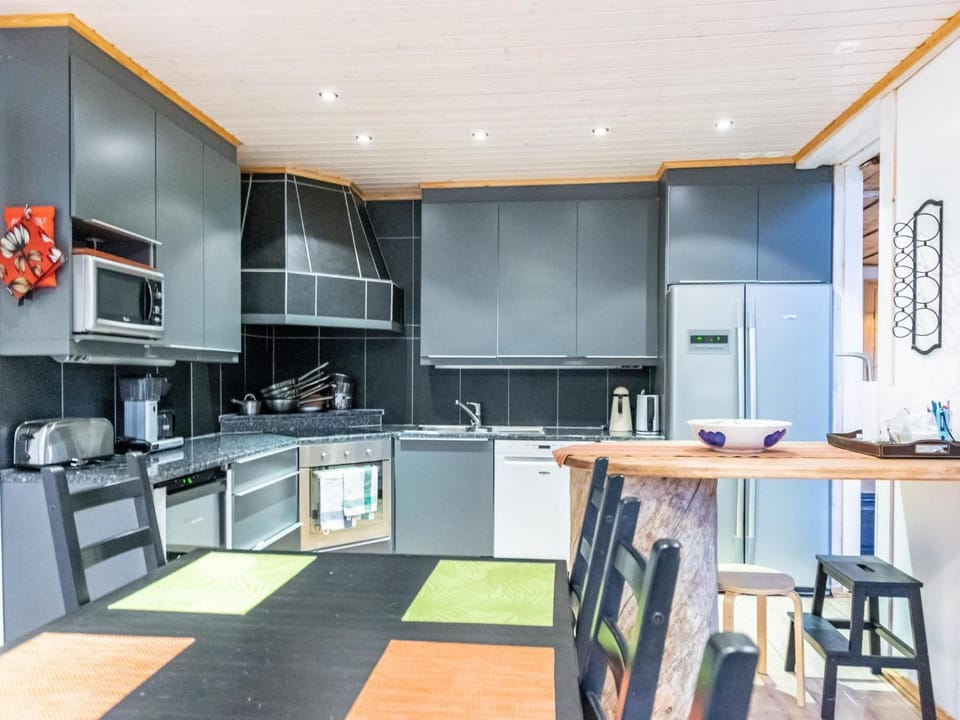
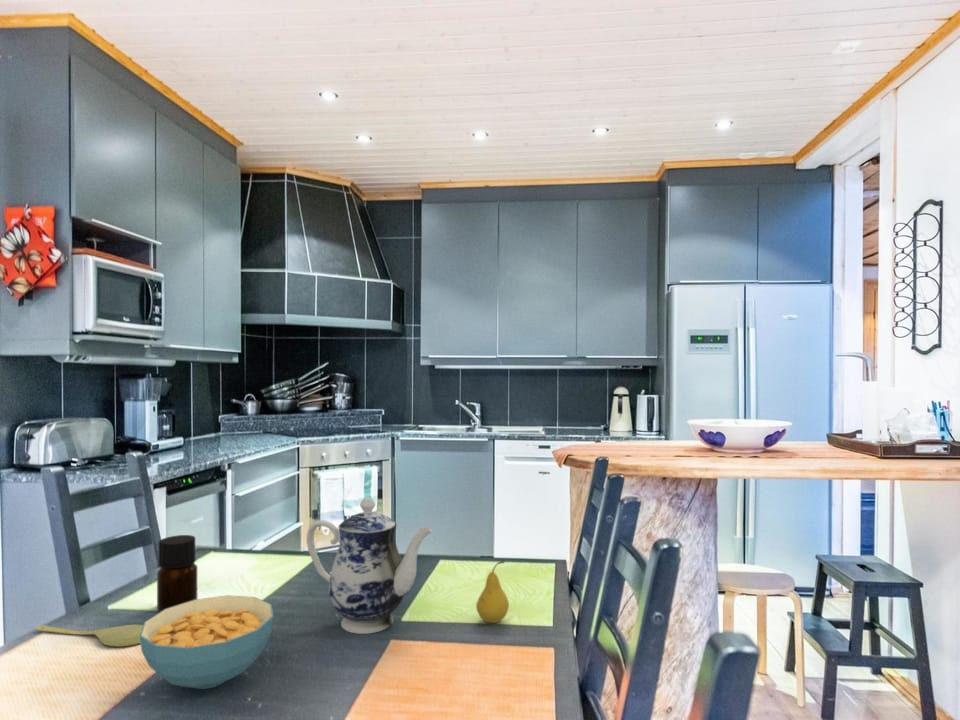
+ spoon [34,624,143,648]
+ fruit [475,560,510,624]
+ bottle [156,534,198,612]
+ cereal bowl [139,594,275,690]
+ teapot [306,496,433,635]
